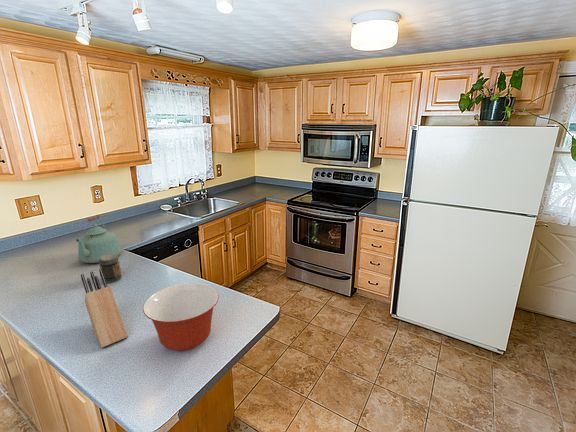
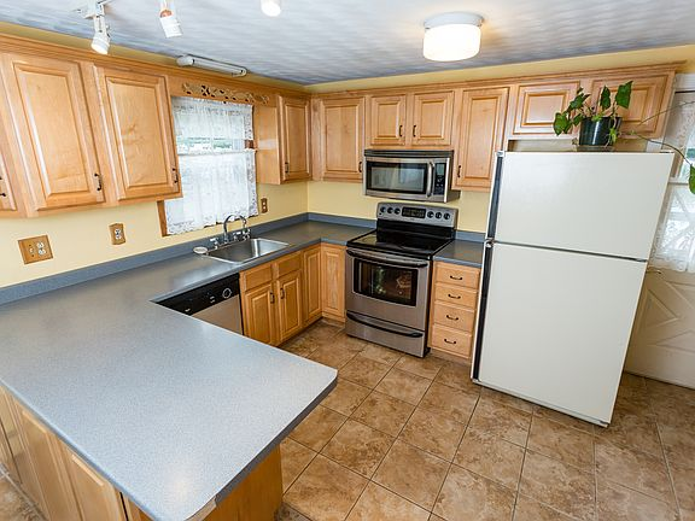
- kettle [75,214,122,264]
- mixing bowl [142,282,220,352]
- jar [99,254,122,284]
- knife block [80,268,129,349]
